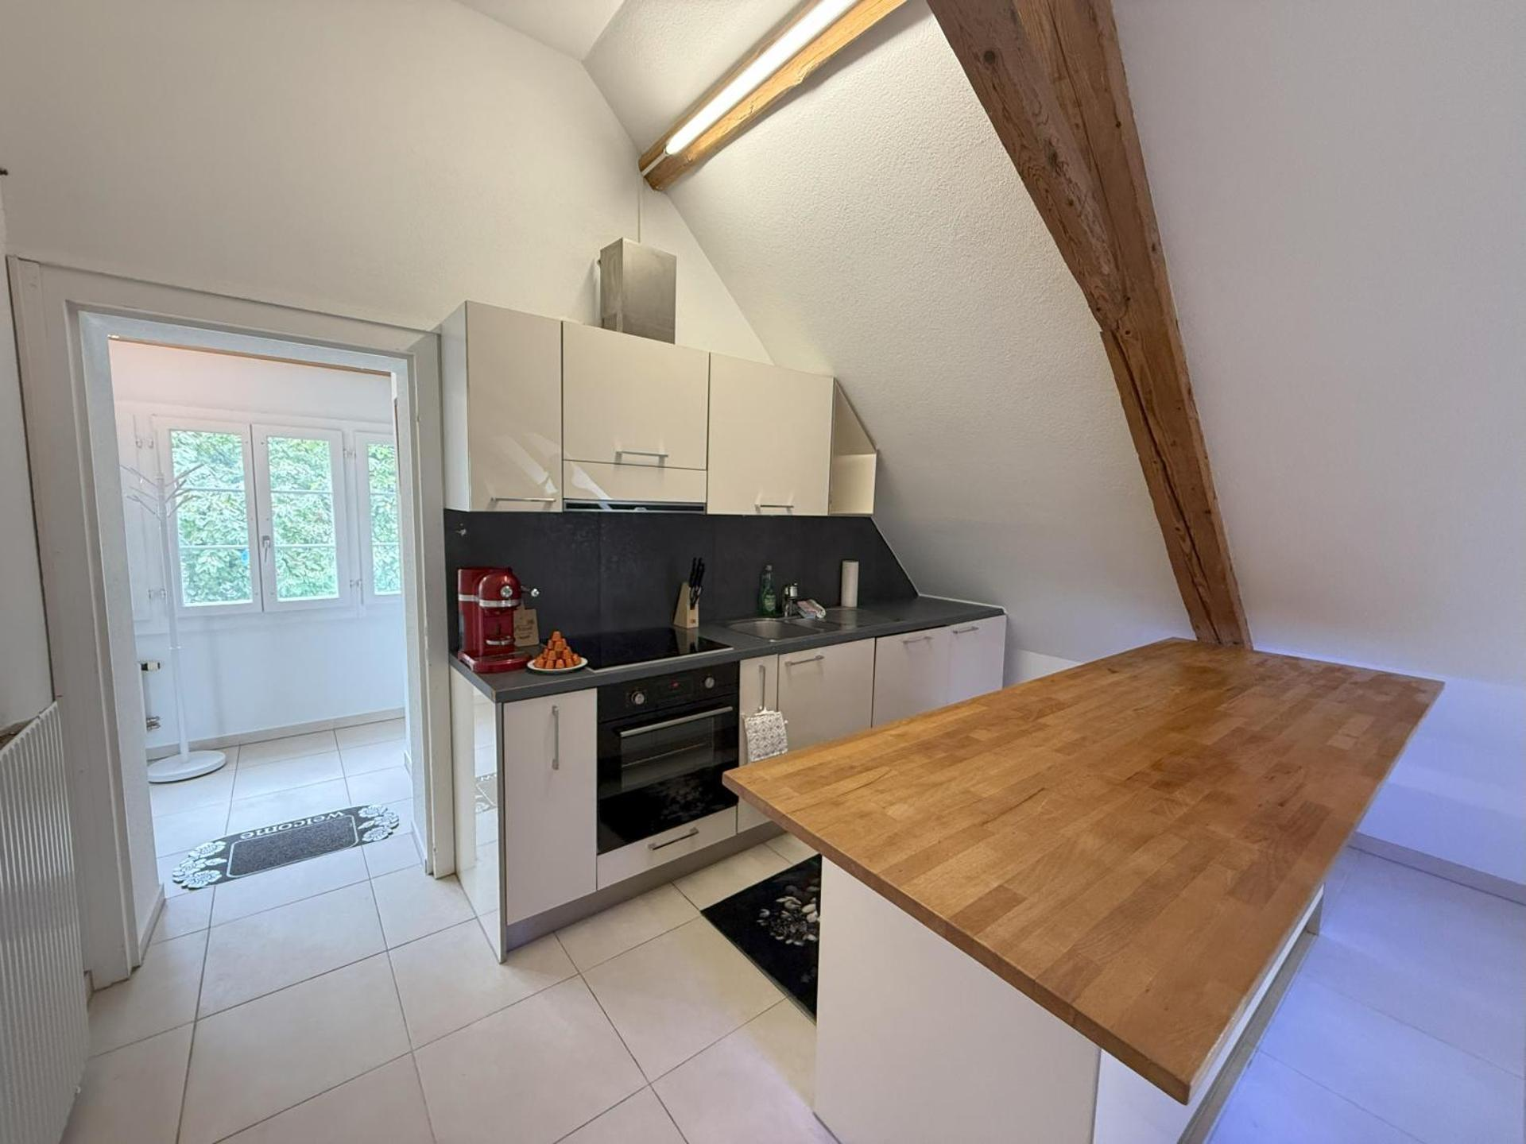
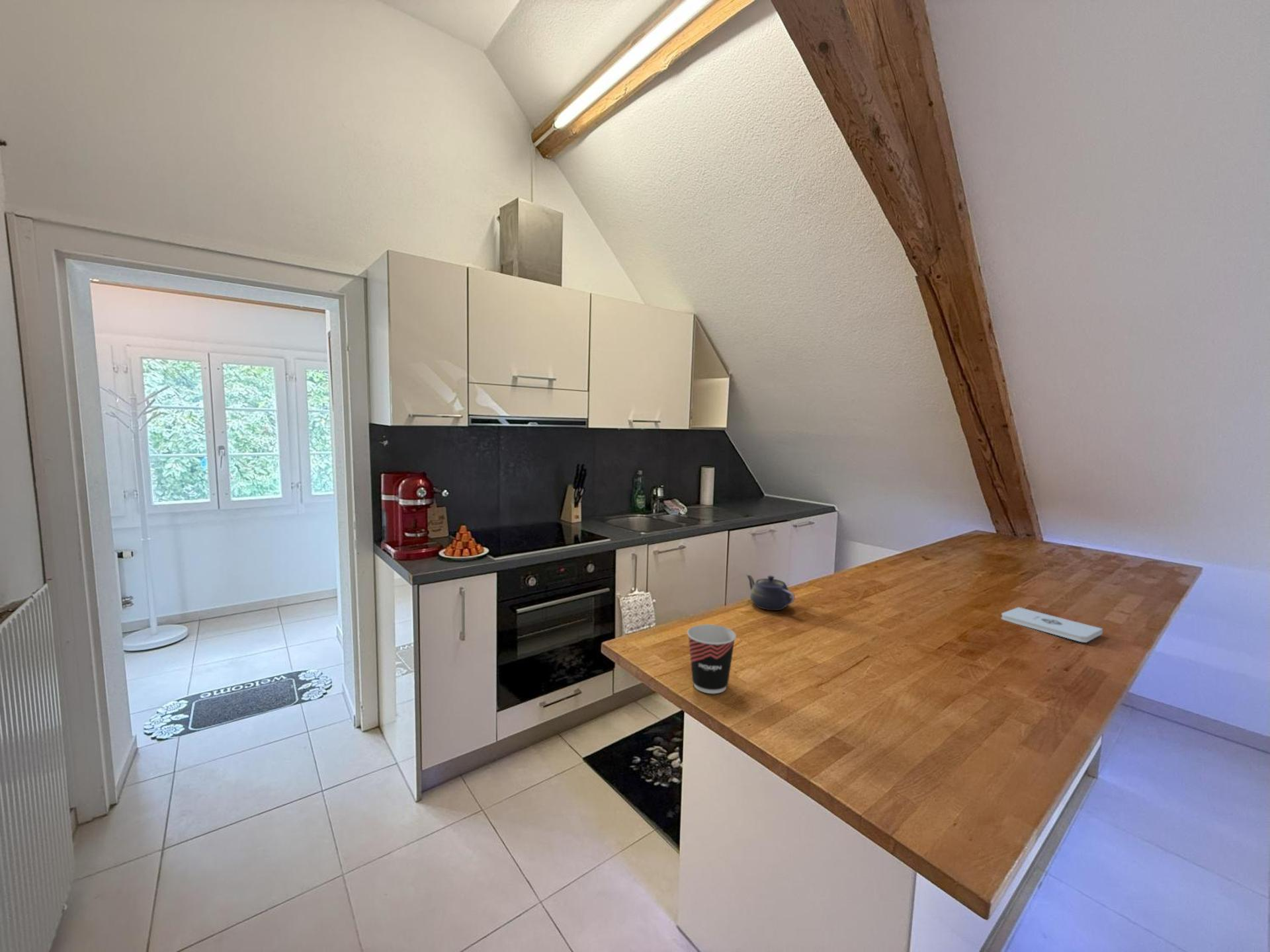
+ notepad [1001,606,1103,643]
+ cup [687,623,737,694]
+ teapot [745,574,796,611]
